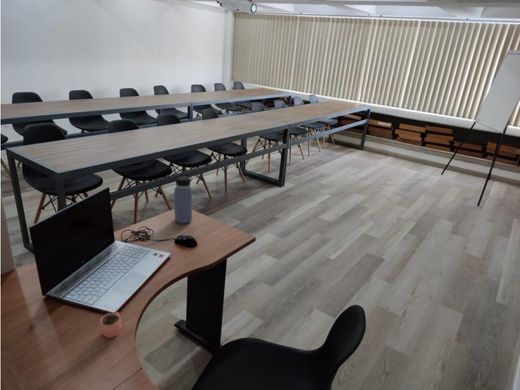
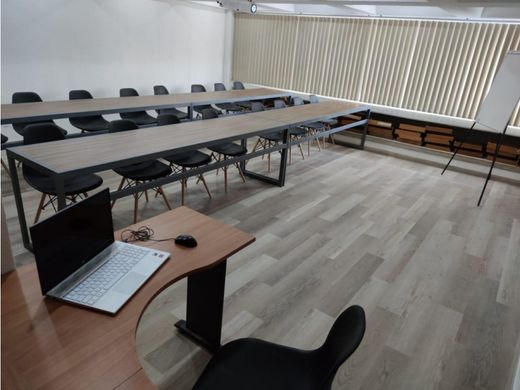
- cocoa [99,304,122,339]
- water bottle [173,174,193,225]
